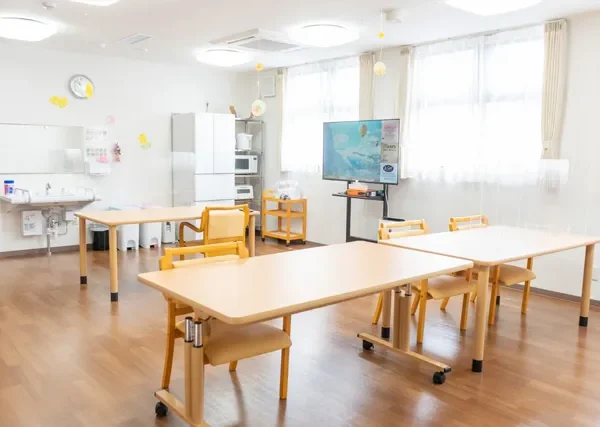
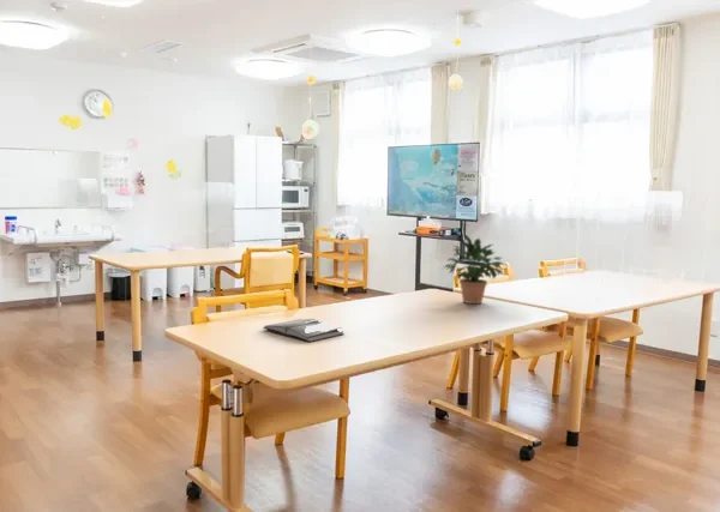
+ potted plant [442,234,509,305]
+ hardback book [262,318,346,343]
